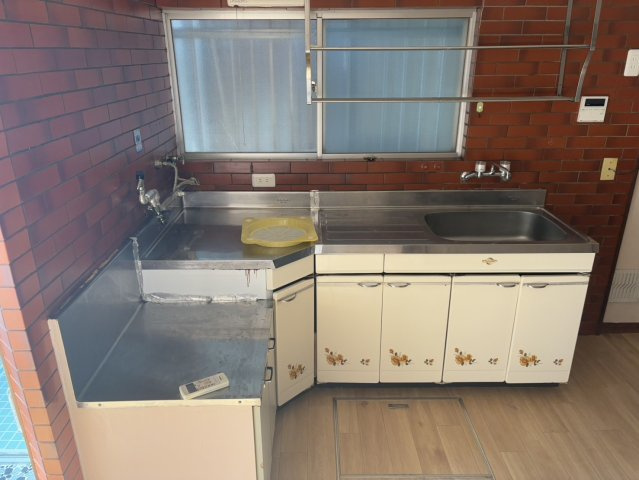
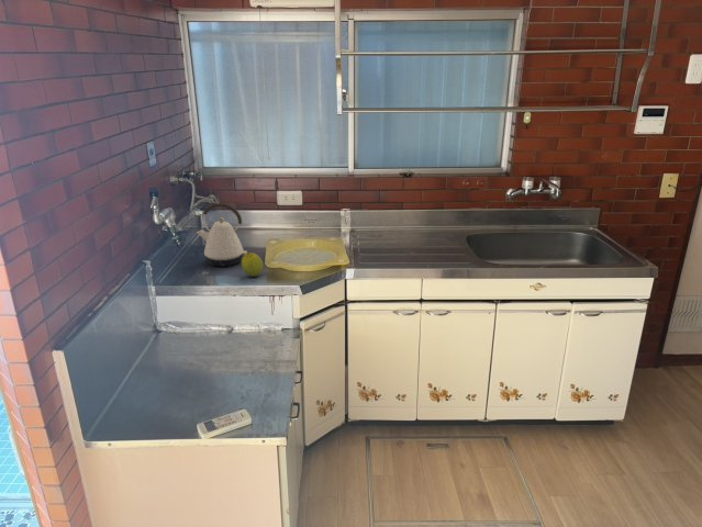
+ kettle [196,202,248,267]
+ fruit [241,251,265,278]
